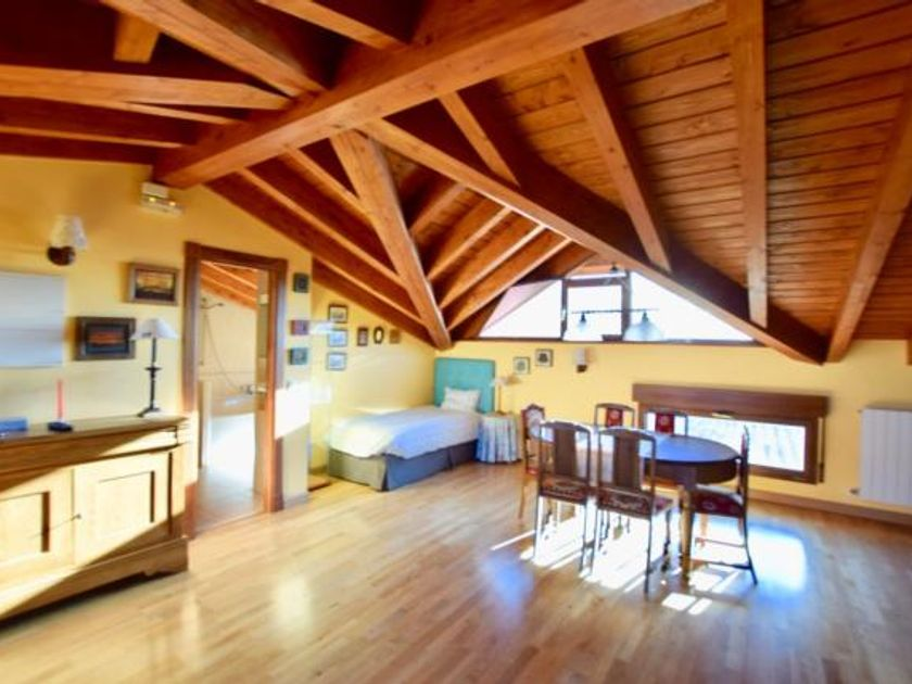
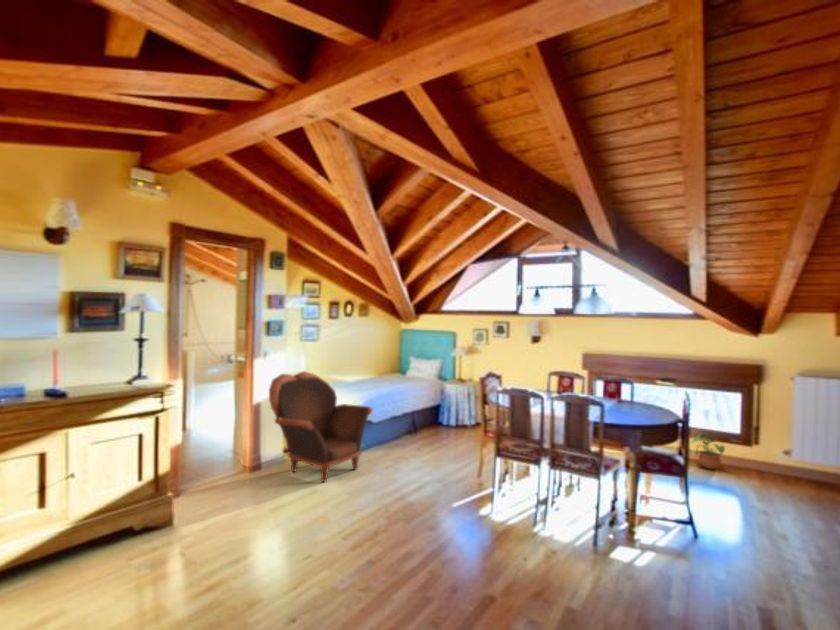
+ armchair [268,370,374,483]
+ potted plant [691,429,726,470]
